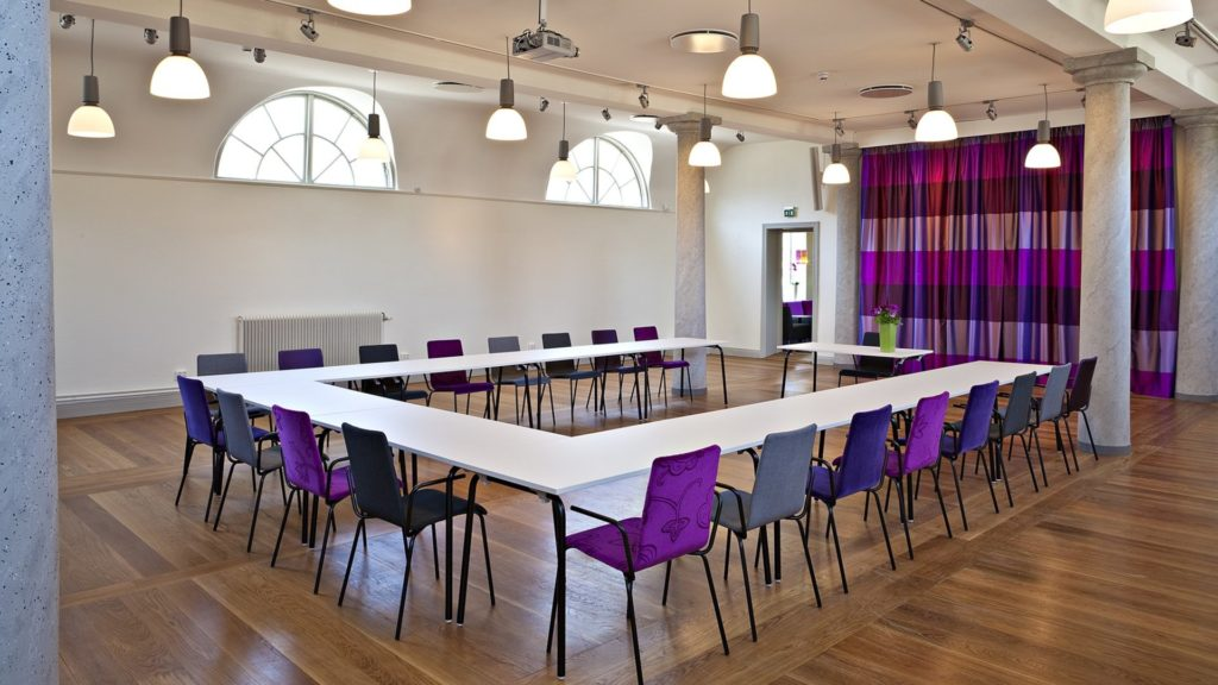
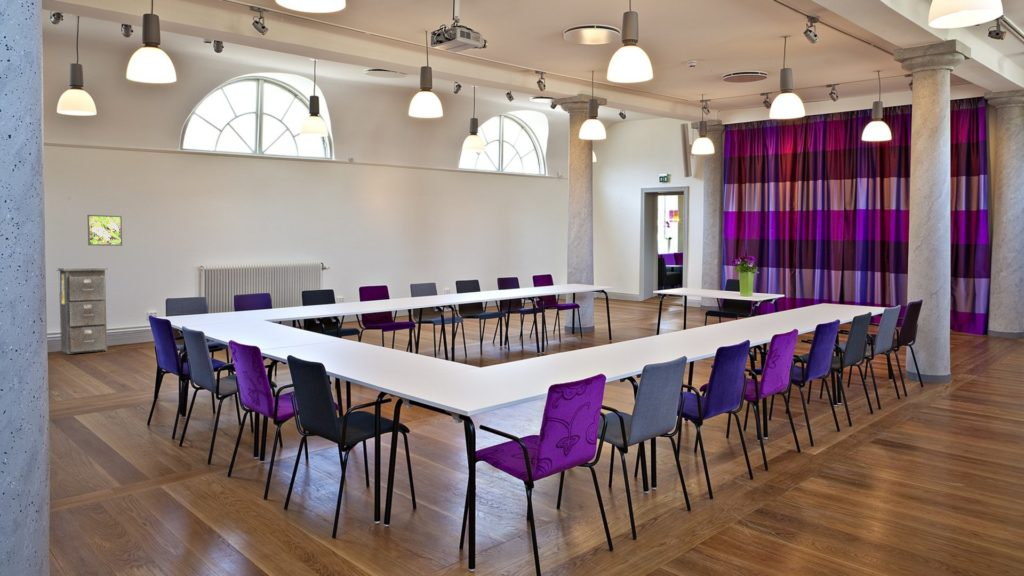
+ filing cabinet [57,267,109,355]
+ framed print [86,214,123,247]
